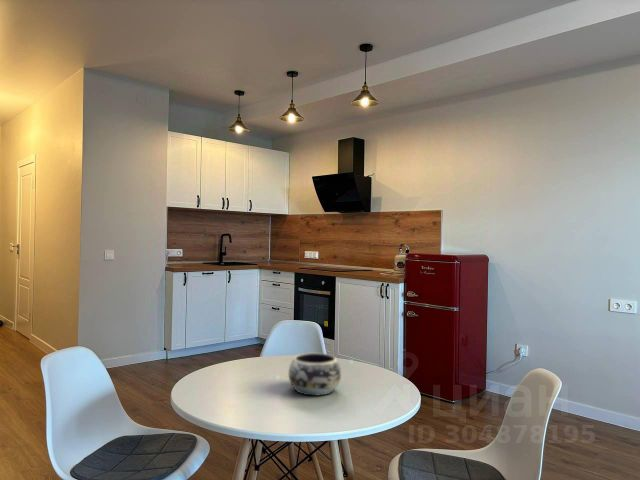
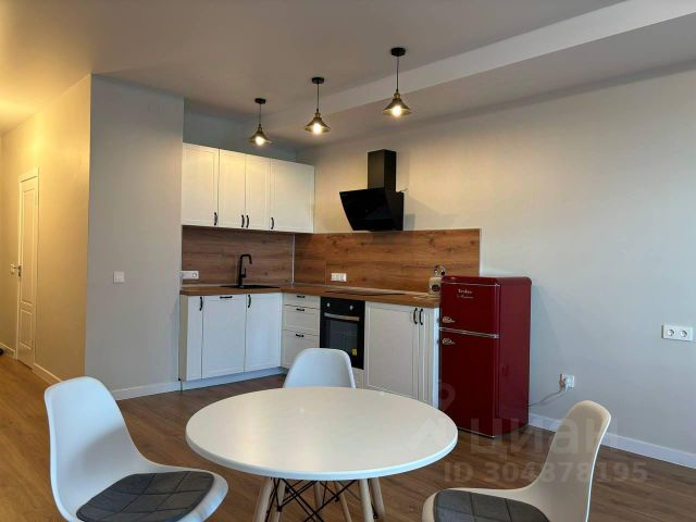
- decorative bowl [288,352,342,397]
